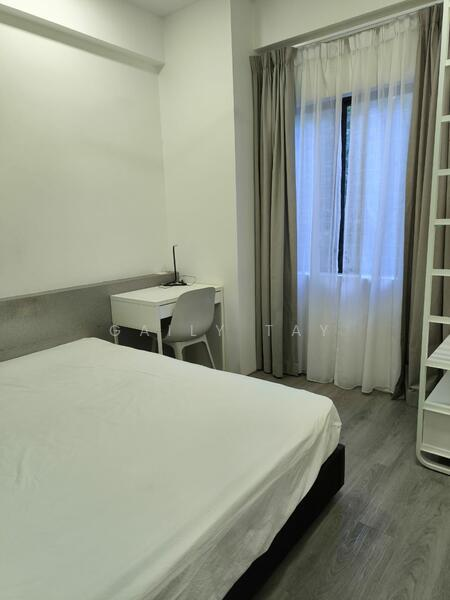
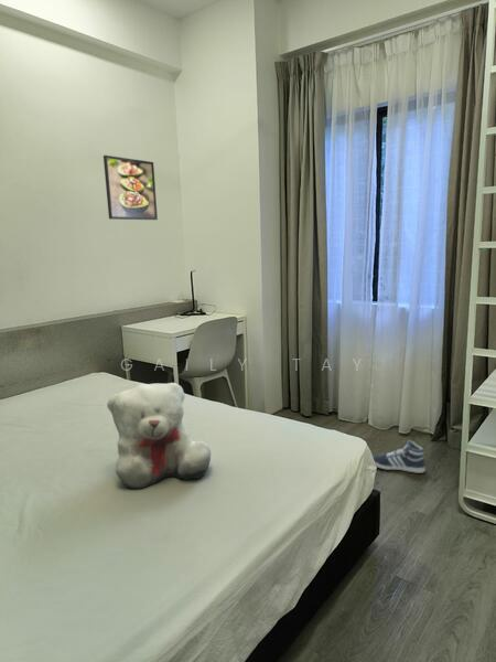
+ sneaker [373,439,427,474]
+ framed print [103,154,159,221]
+ teddy bear [106,382,212,490]
